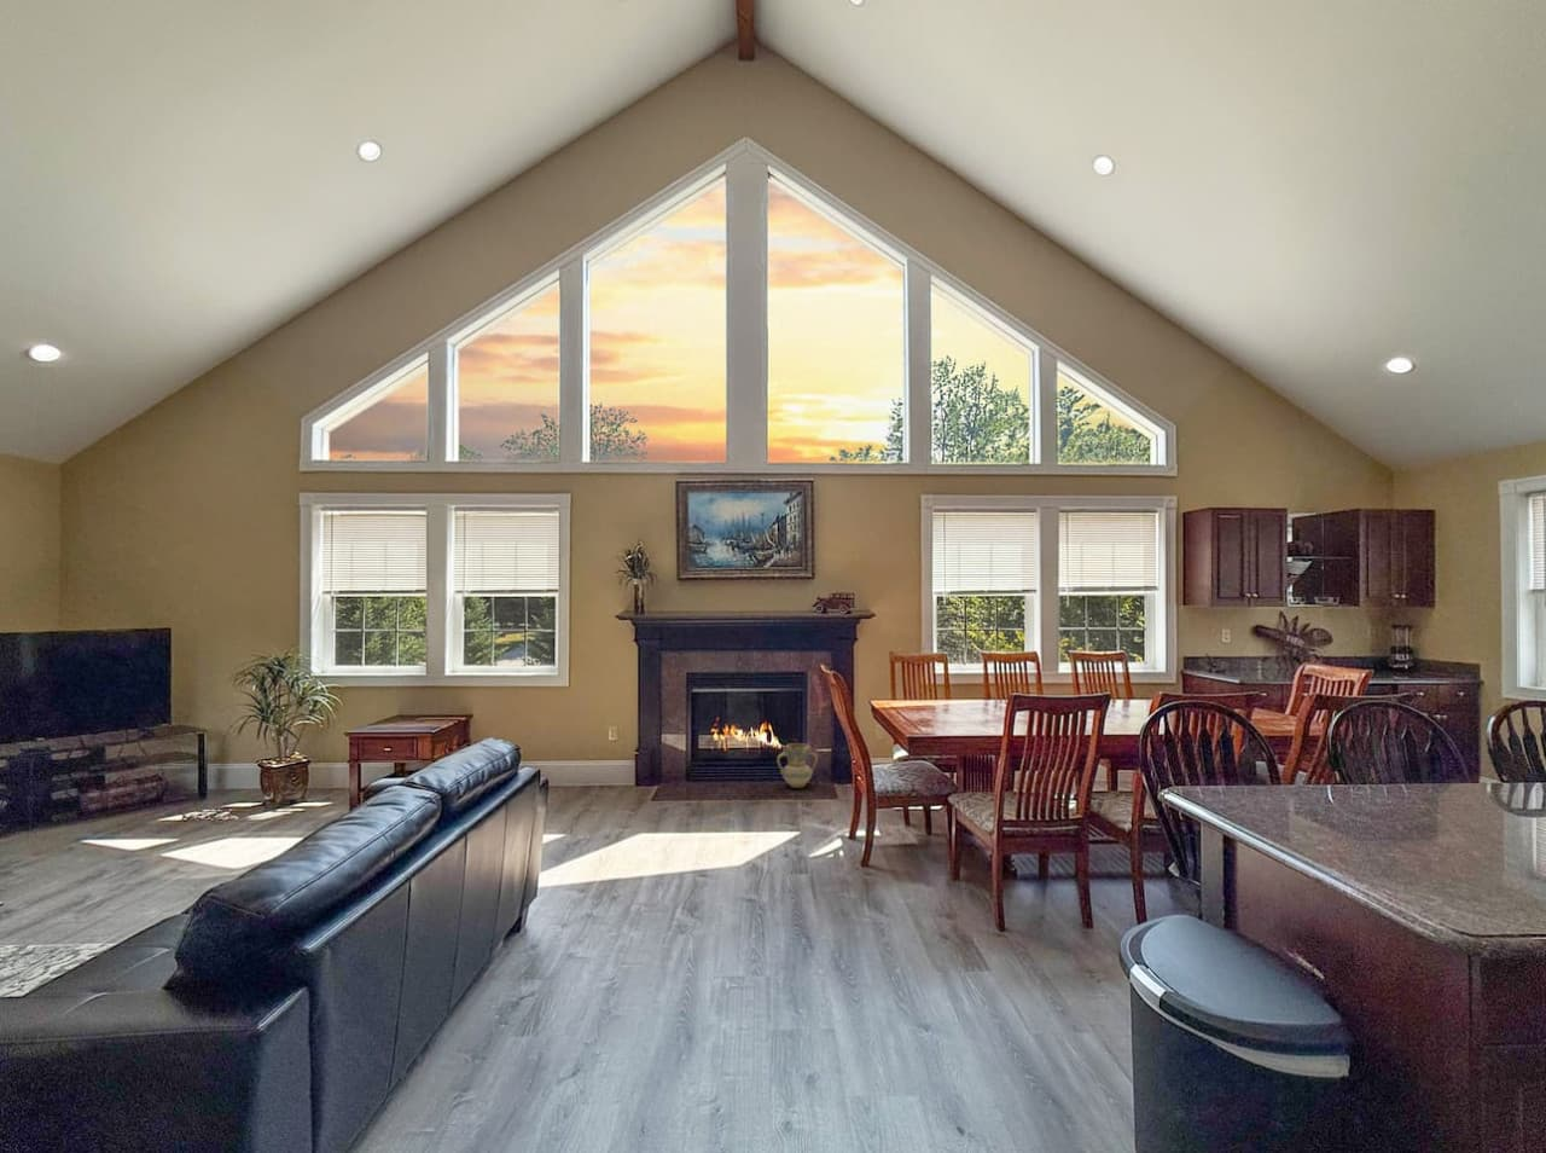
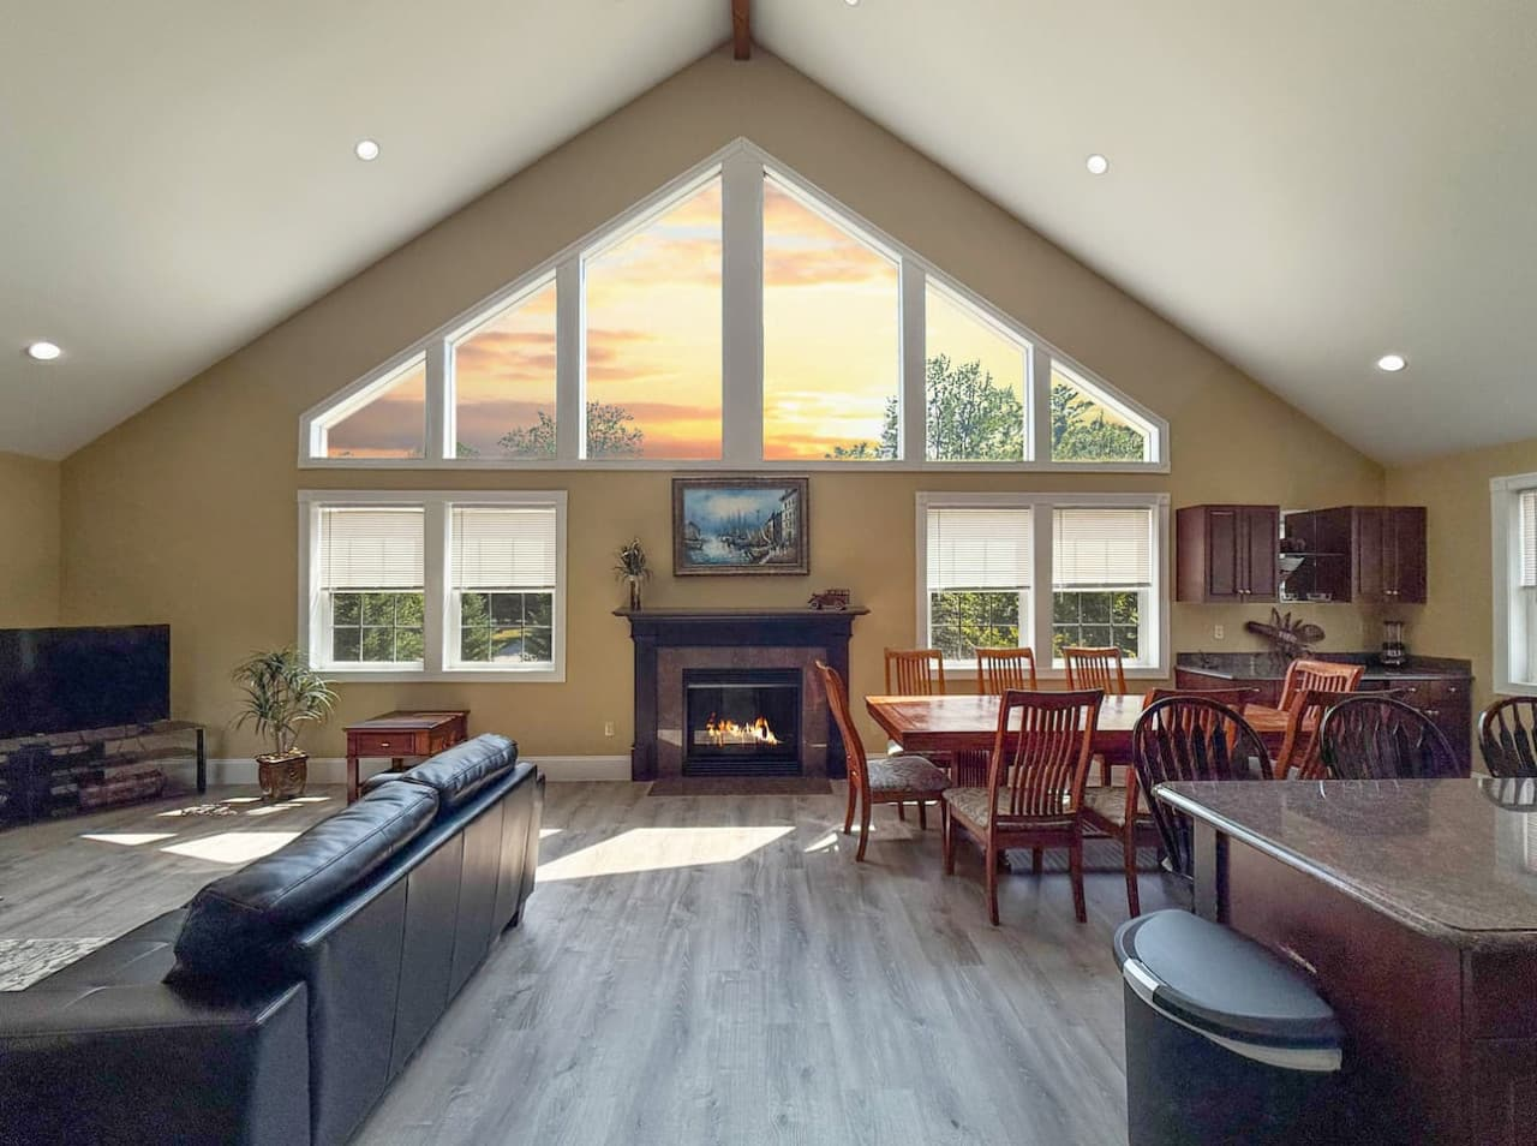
- ceramic jug [775,742,818,790]
